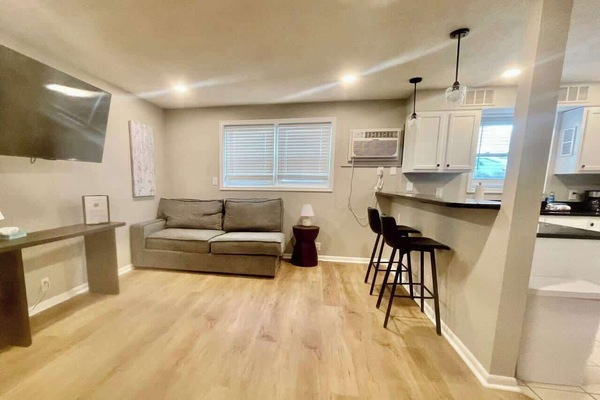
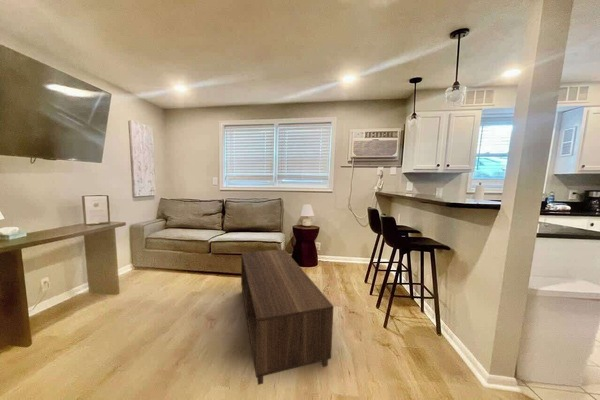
+ coffee table [240,248,335,386]
